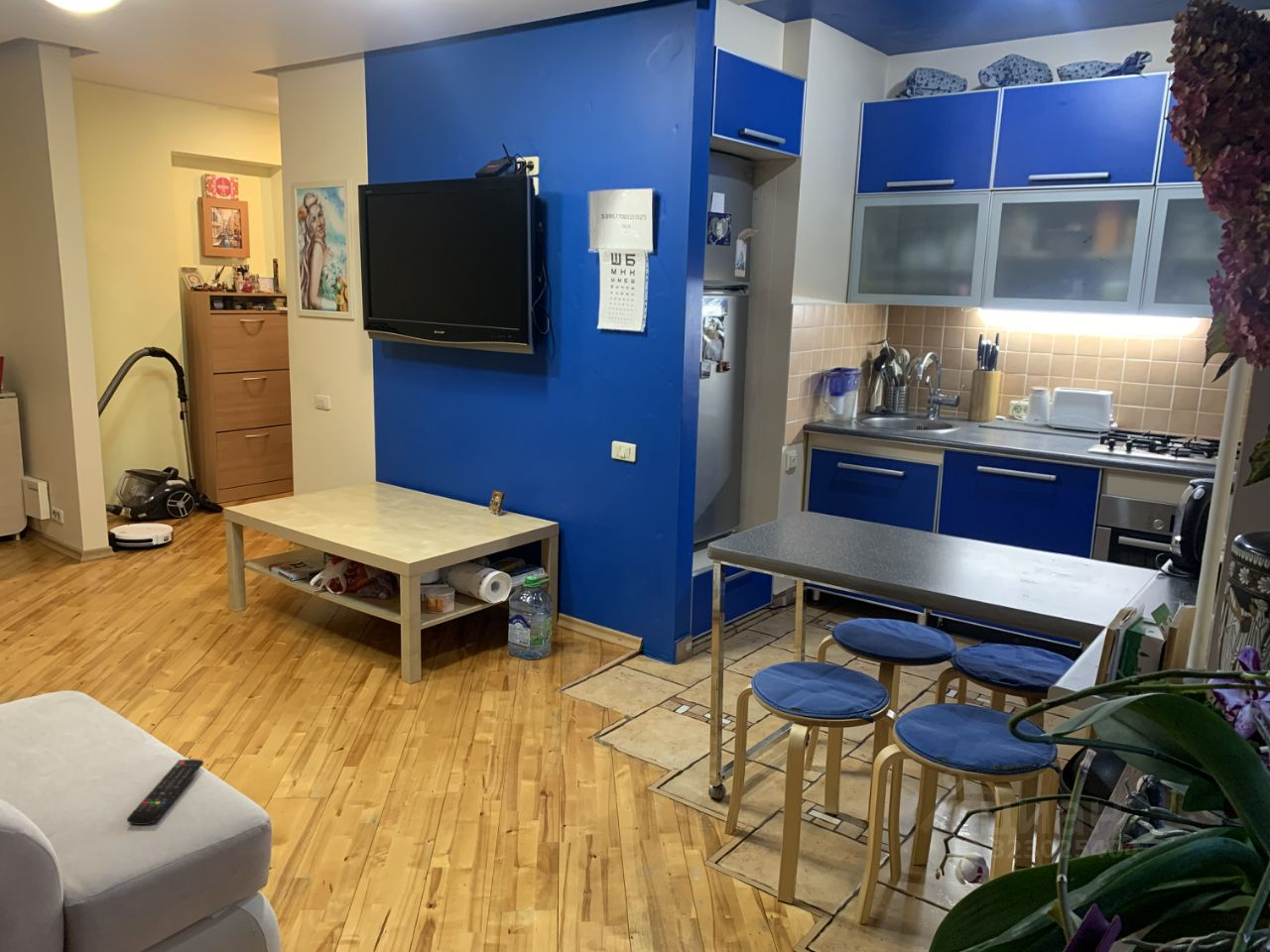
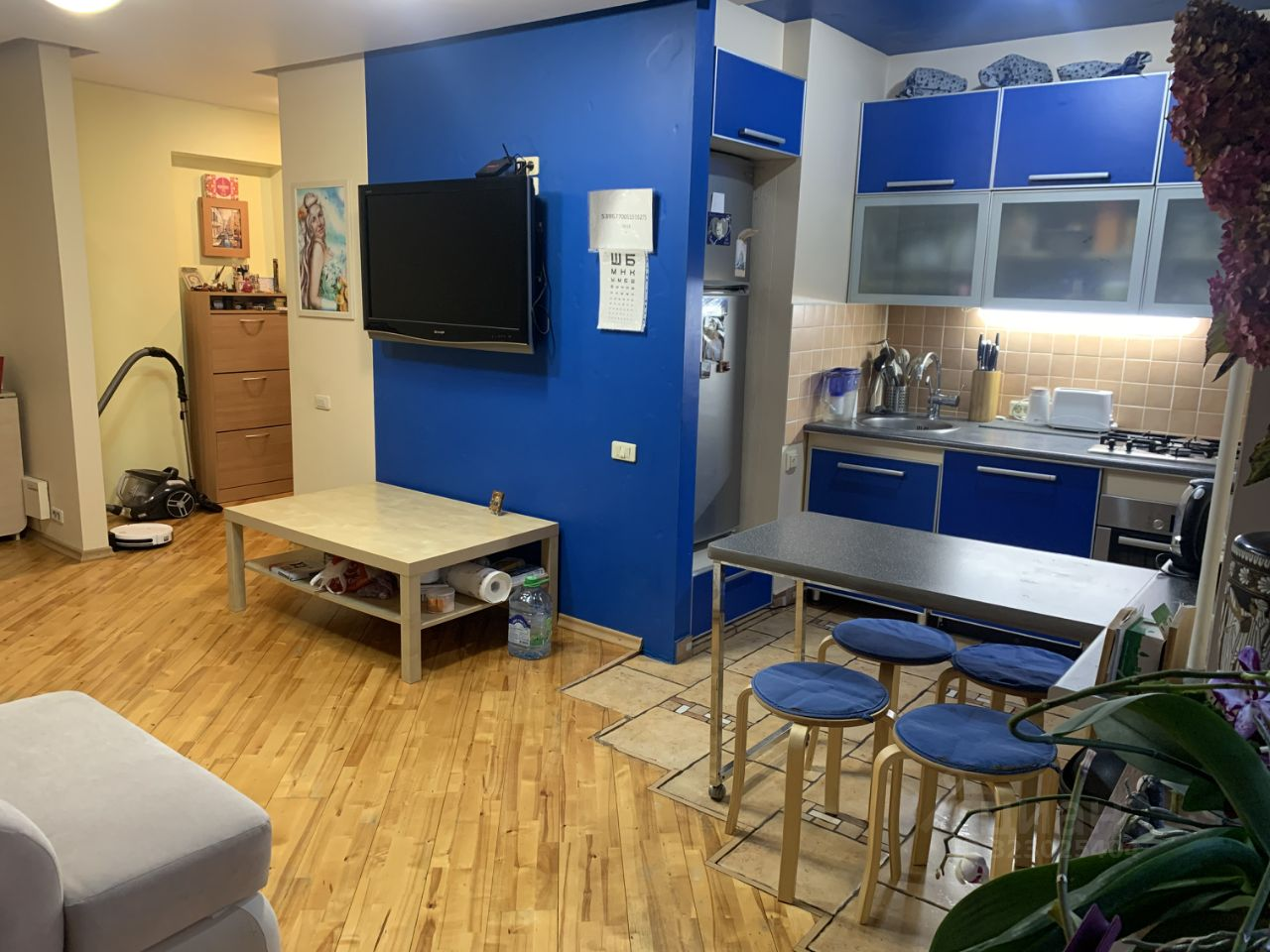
- remote control [126,759,204,826]
